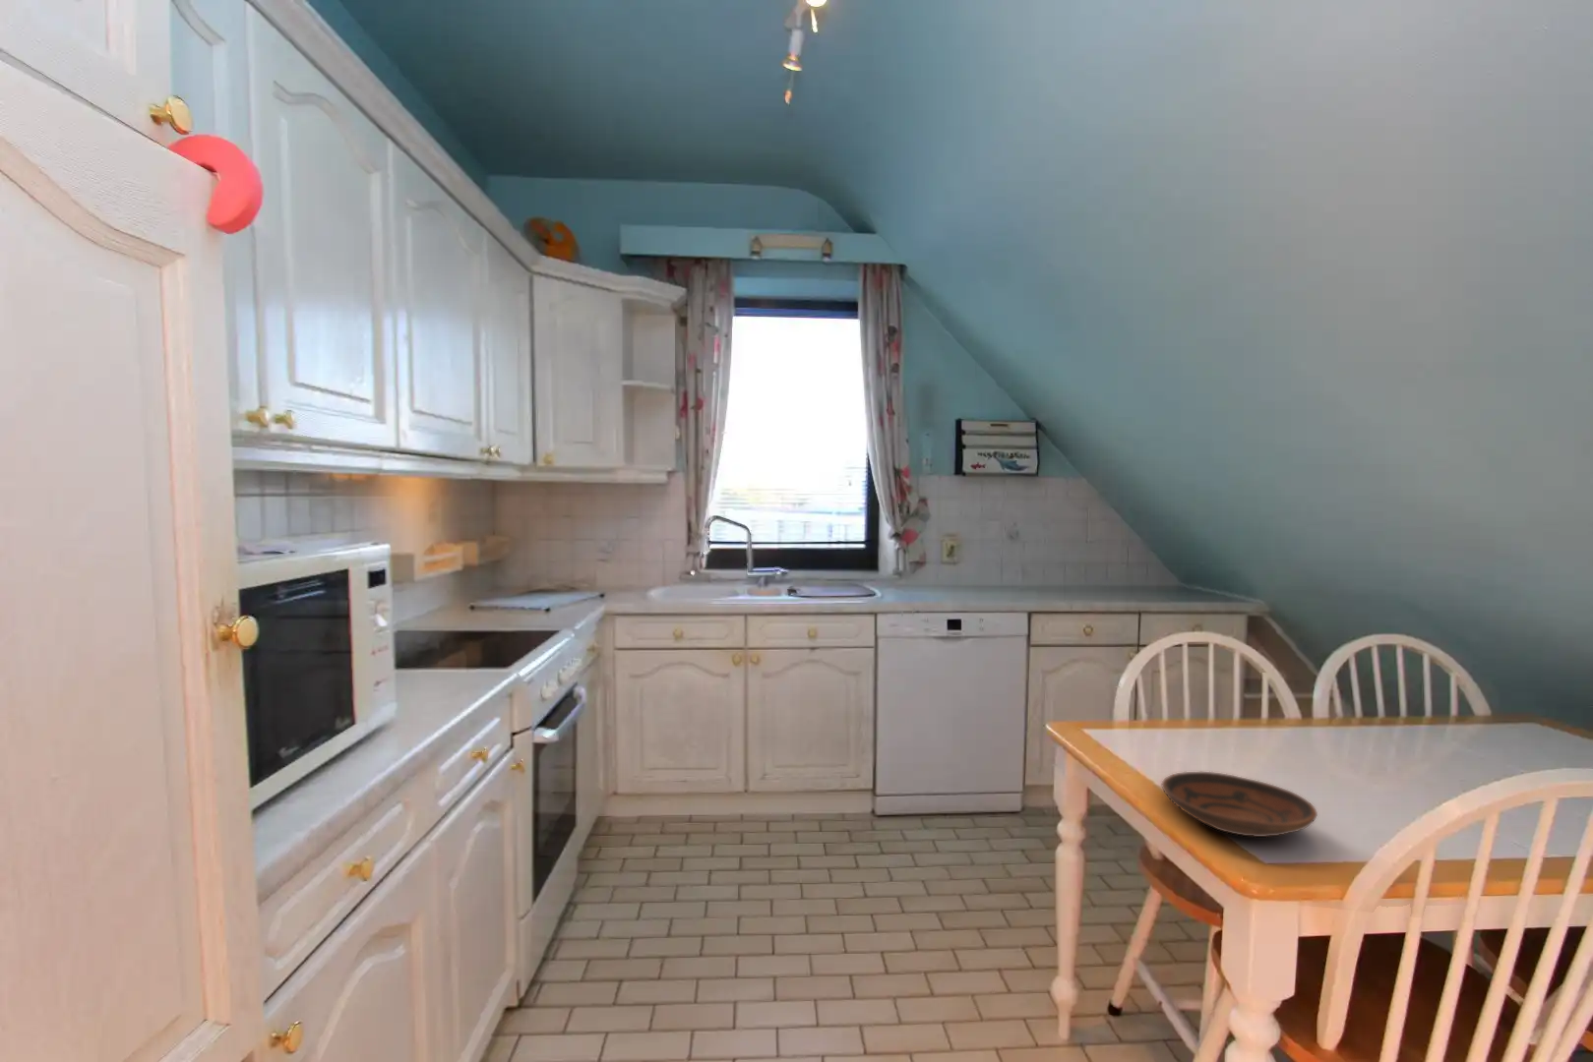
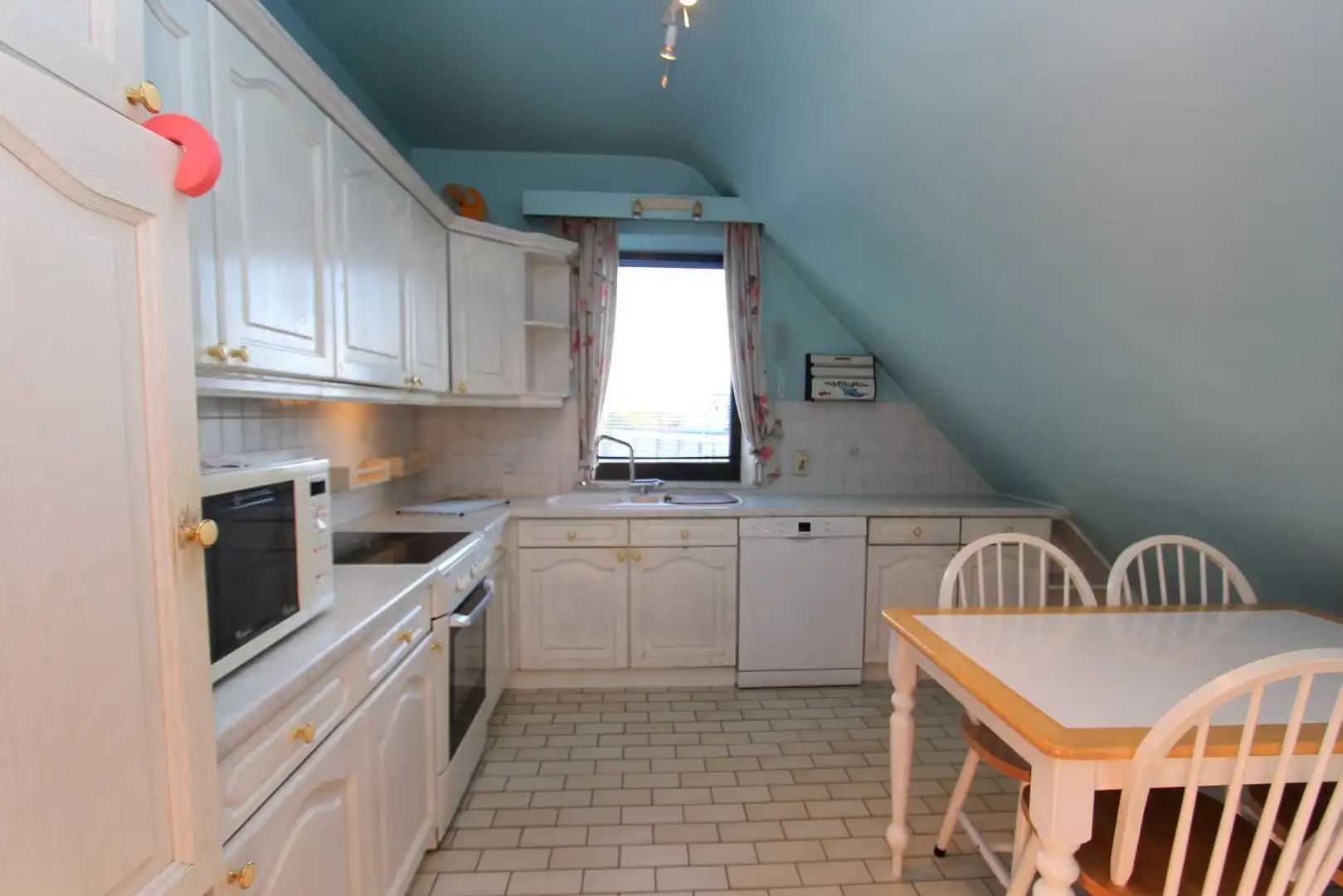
- bowl [1161,770,1319,838]
